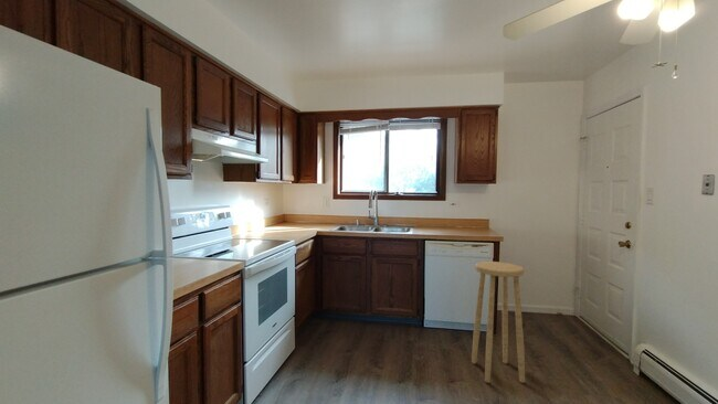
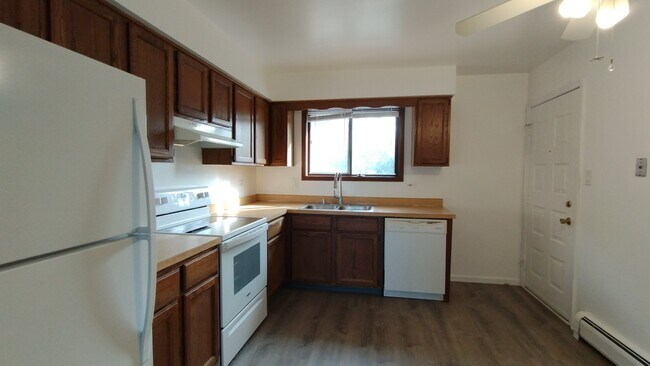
- stool [471,261,526,384]
